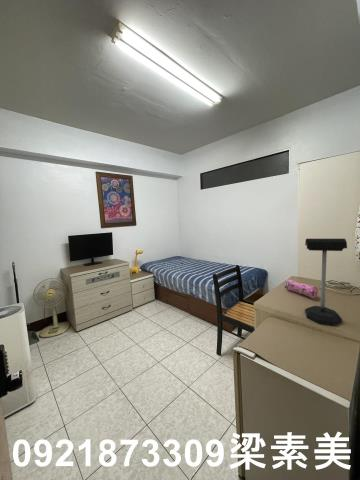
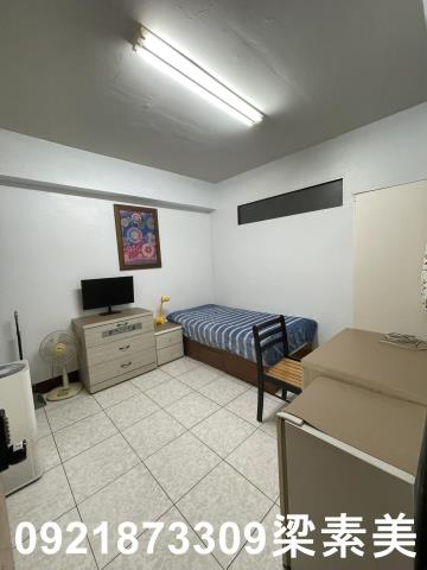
- mailbox [304,238,348,326]
- pencil case [284,278,319,299]
